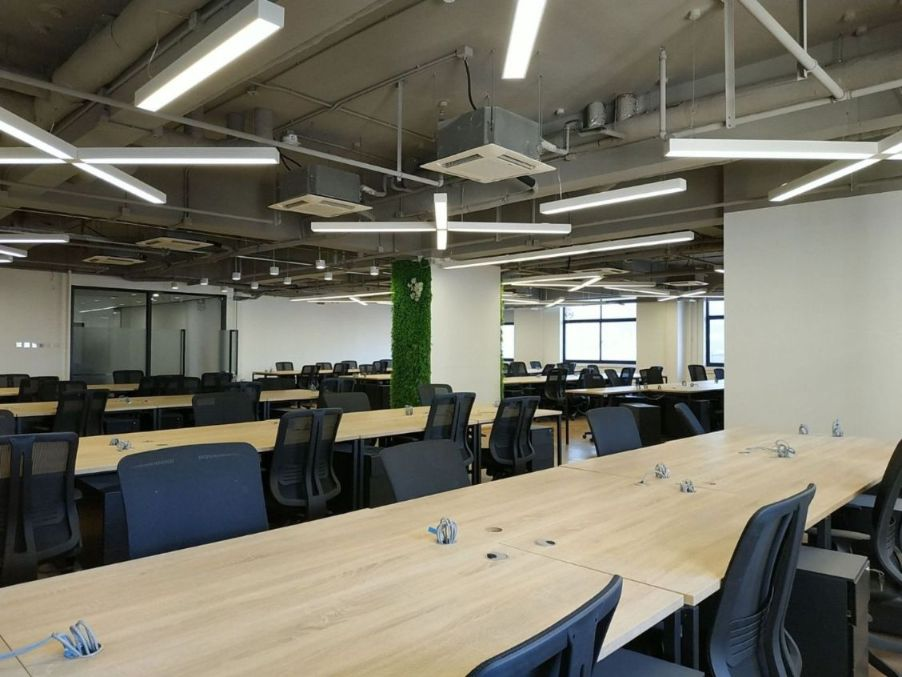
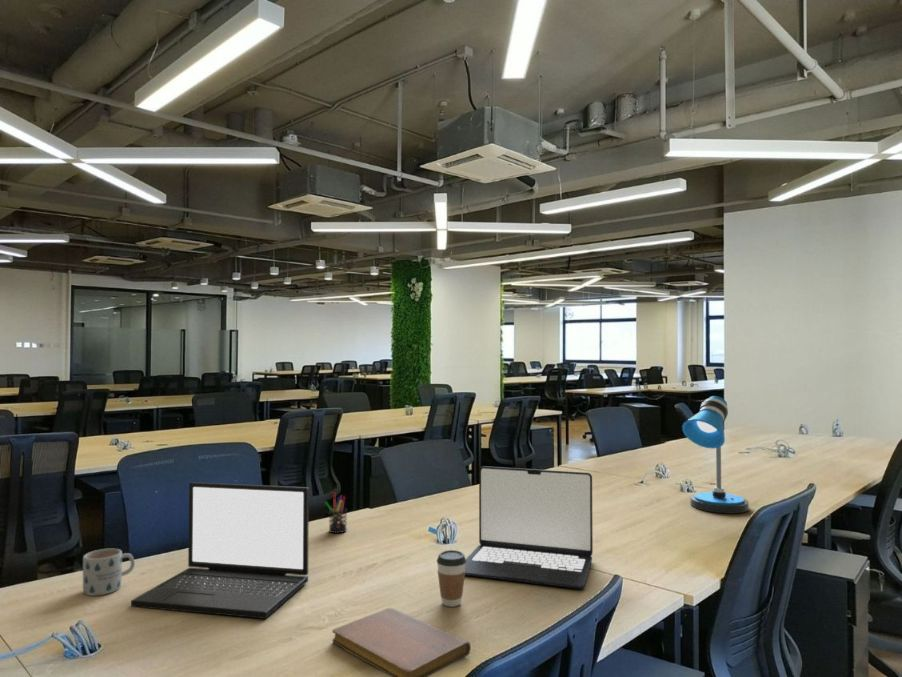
+ pen holder [324,492,348,534]
+ coffee cup [436,549,467,608]
+ desk lamp [681,395,750,515]
+ laptop [465,465,594,590]
+ notebook [331,607,471,677]
+ laptop [130,481,310,620]
+ mug [82,548,136,597]
